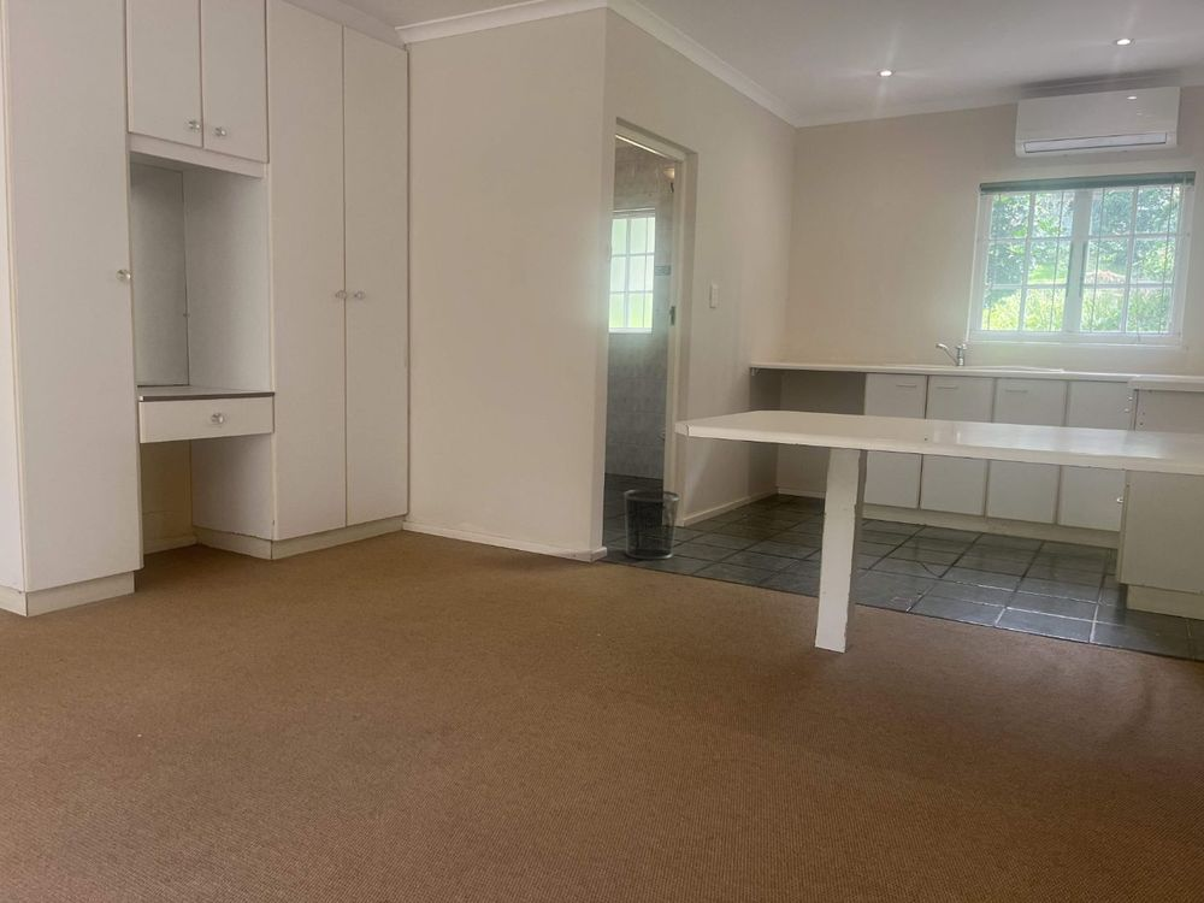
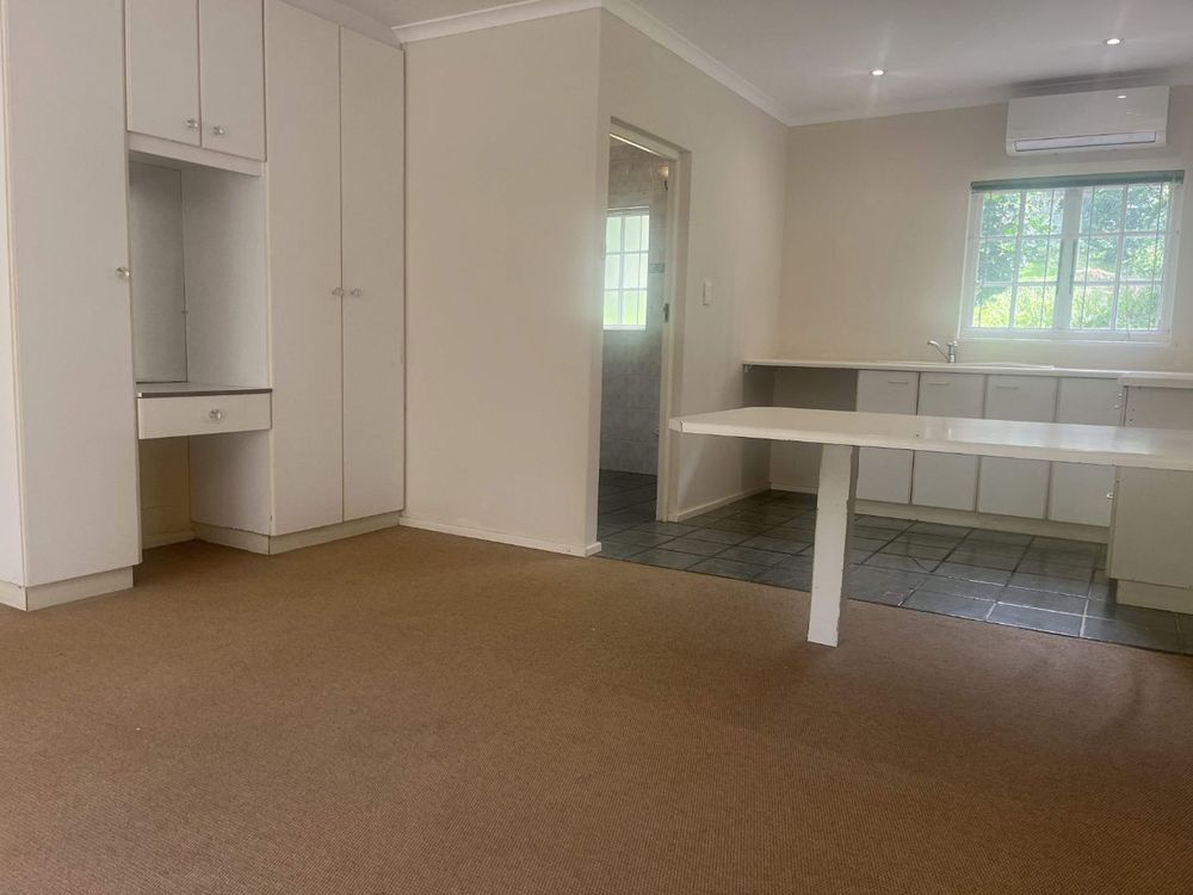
- waste bin [622,489,681,561]
